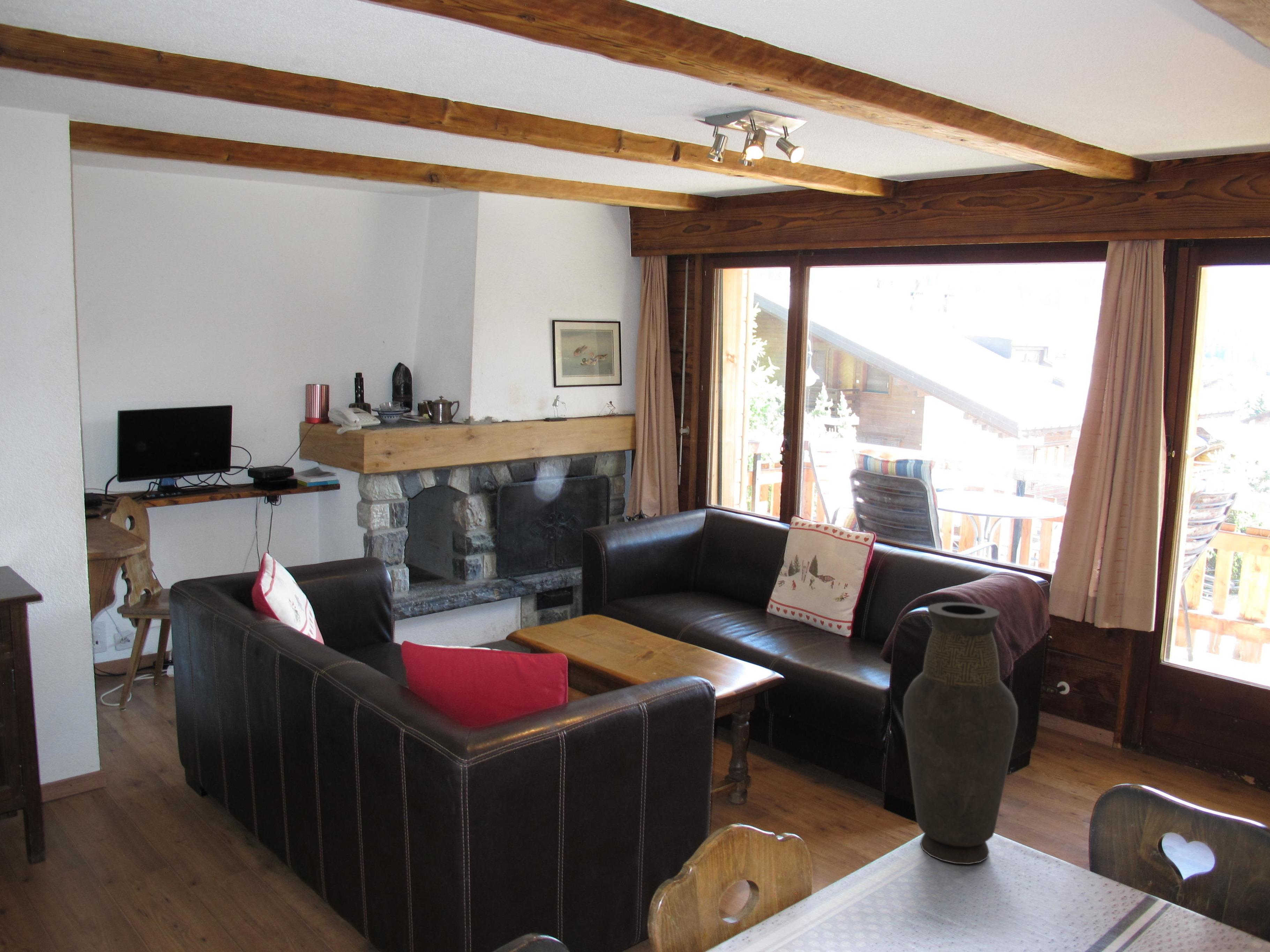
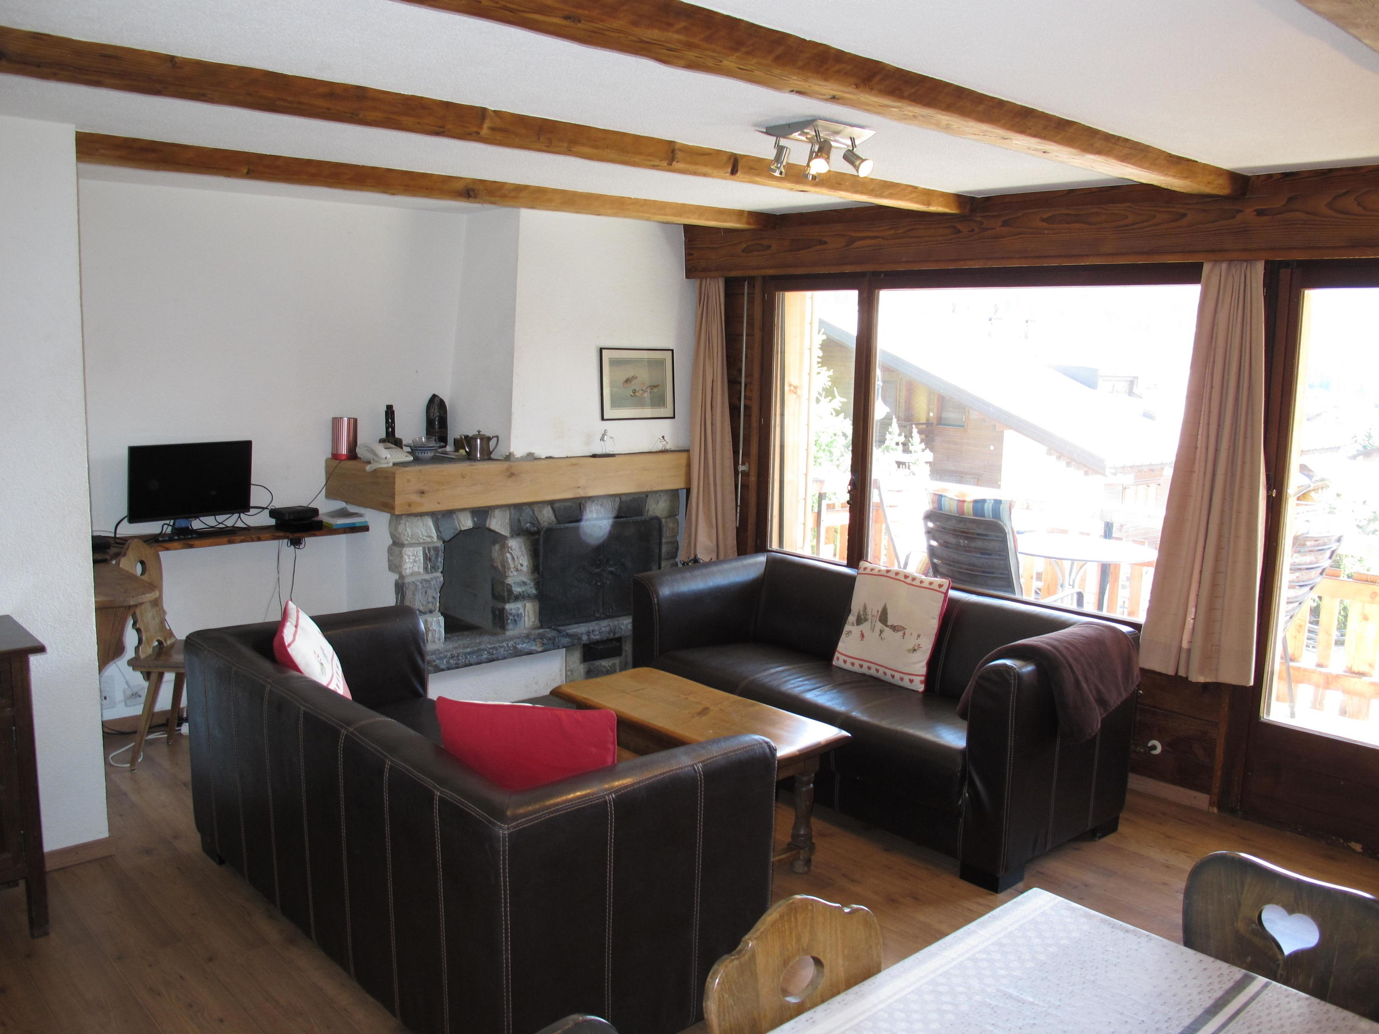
- vase [902,602,1018,864]
